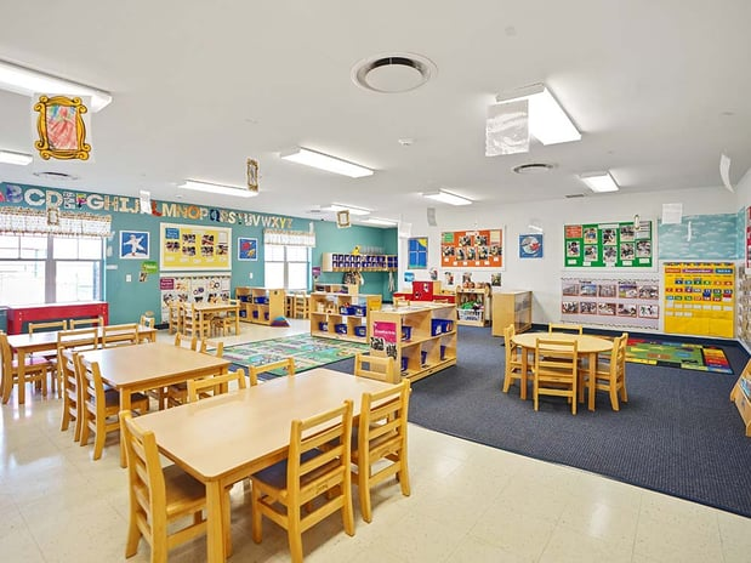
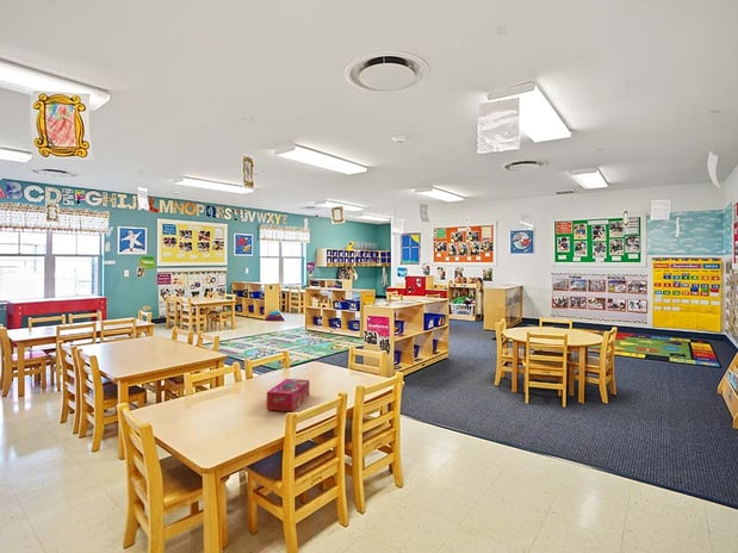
+ tissue box [266,378,310,412]
